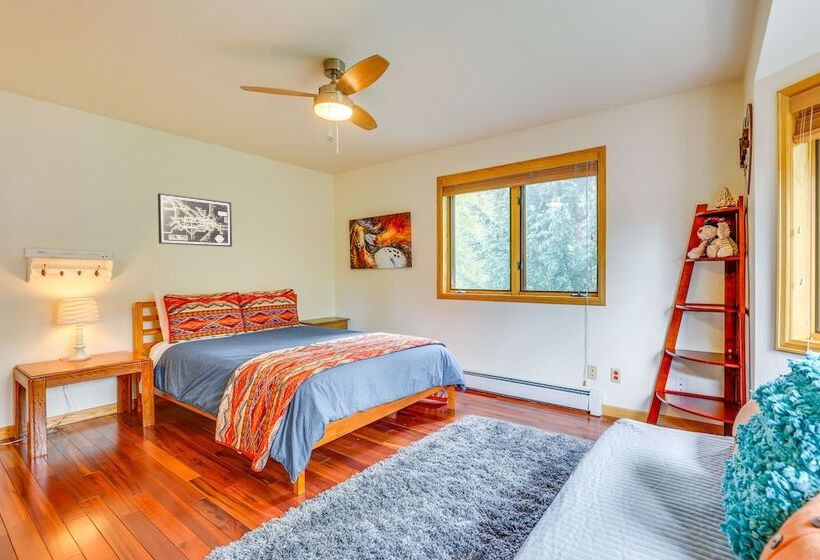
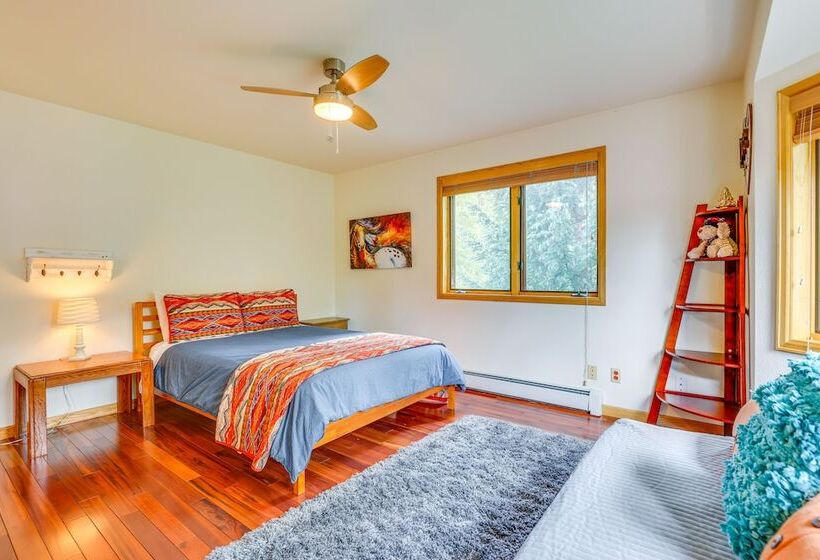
- wall art [157,192,233,248]
